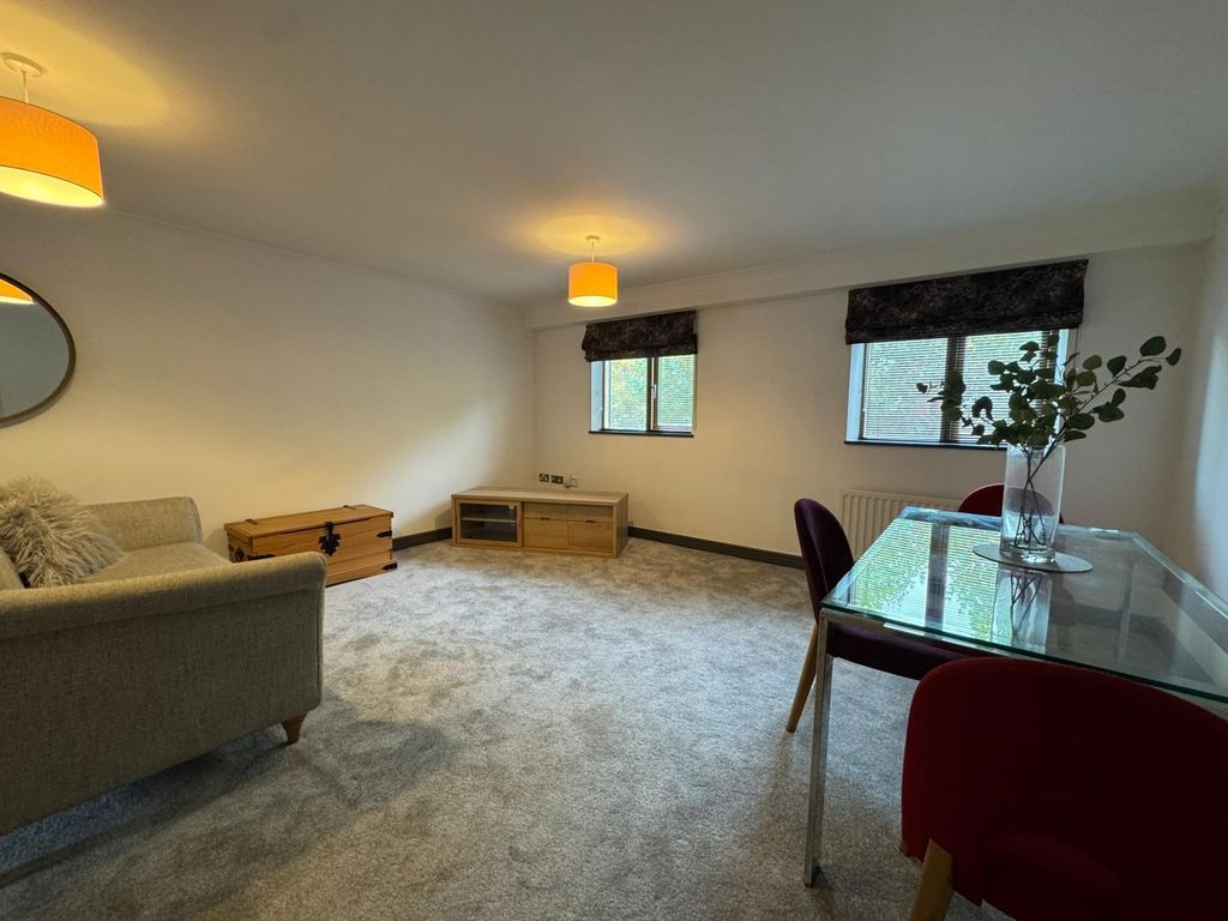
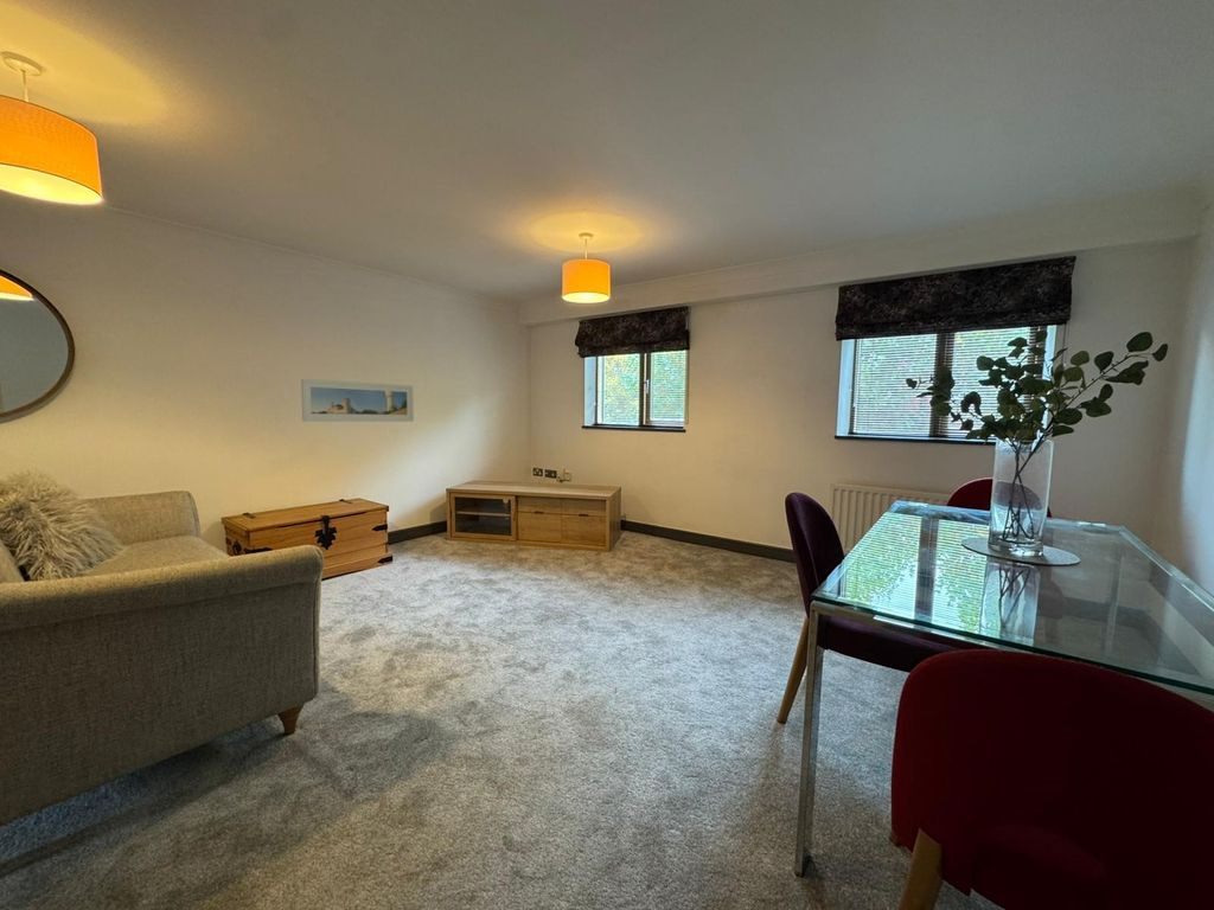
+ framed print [300,378,415,423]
